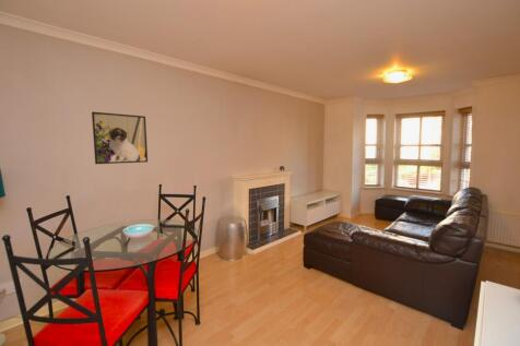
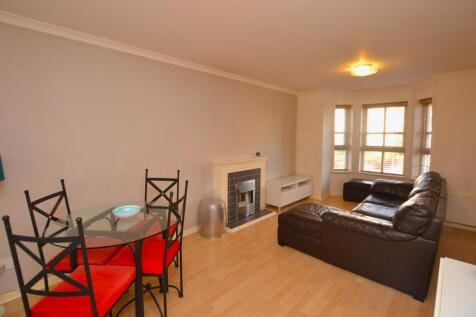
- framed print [91,111,149,165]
